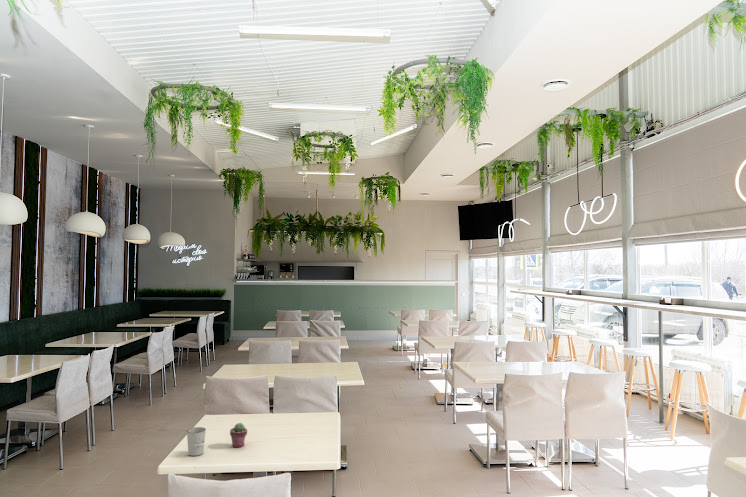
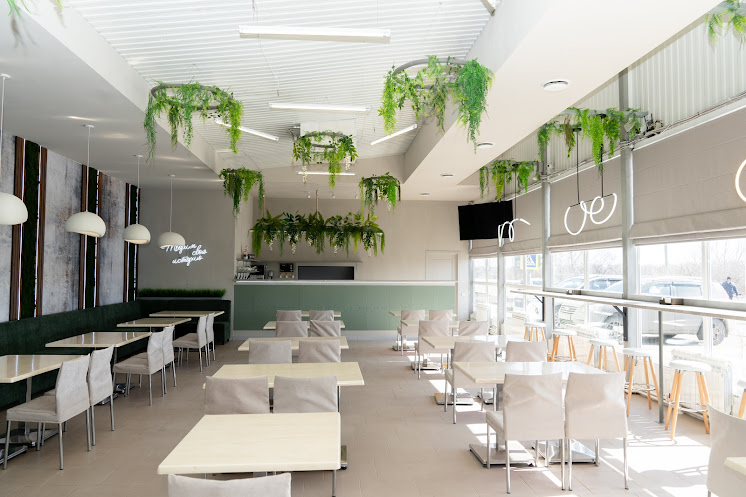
- cup [186,426,207,457]
- potted succulent [229,422,248,449]
